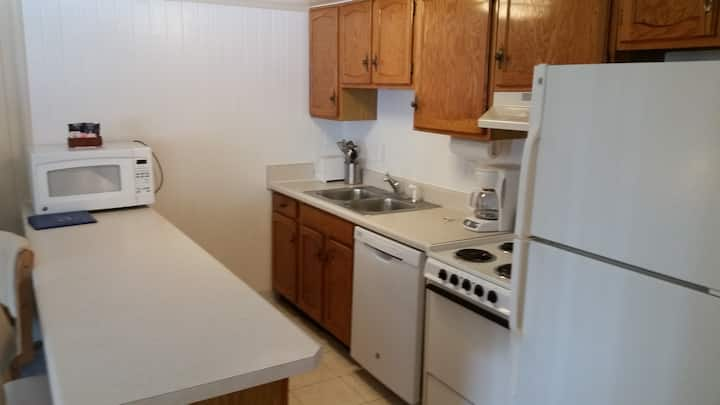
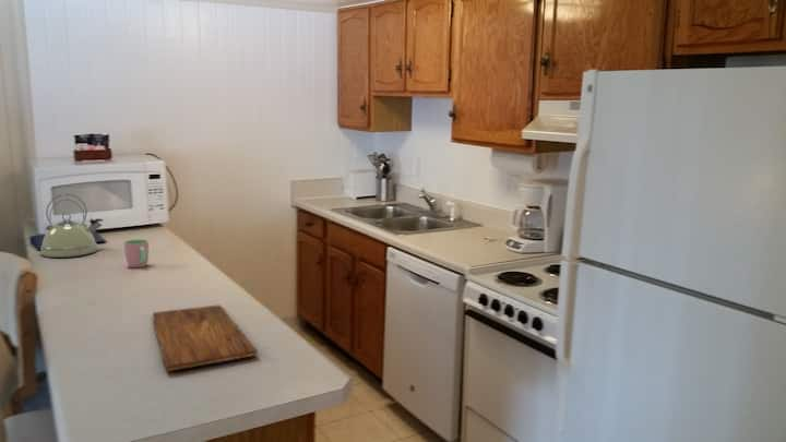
+ cutting board [152,303,259,372]
+ cup [123,238,150,268]
+ kettle [39,192,104,259]
